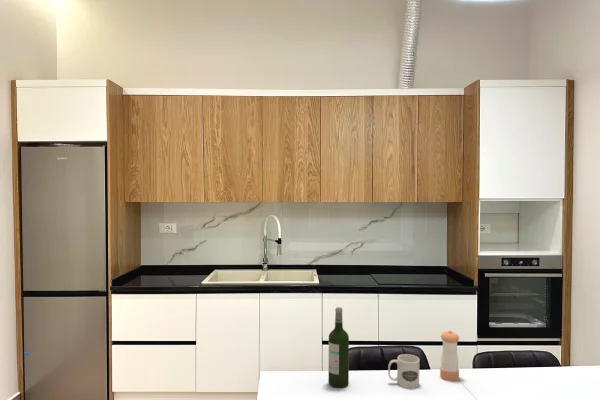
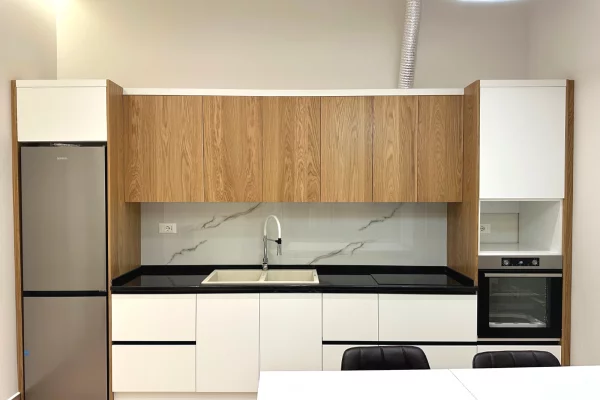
- pepper shaker [439,329,460,382]
- wine bottle [328,306,350,389]
- mug [387,353,420,389]
